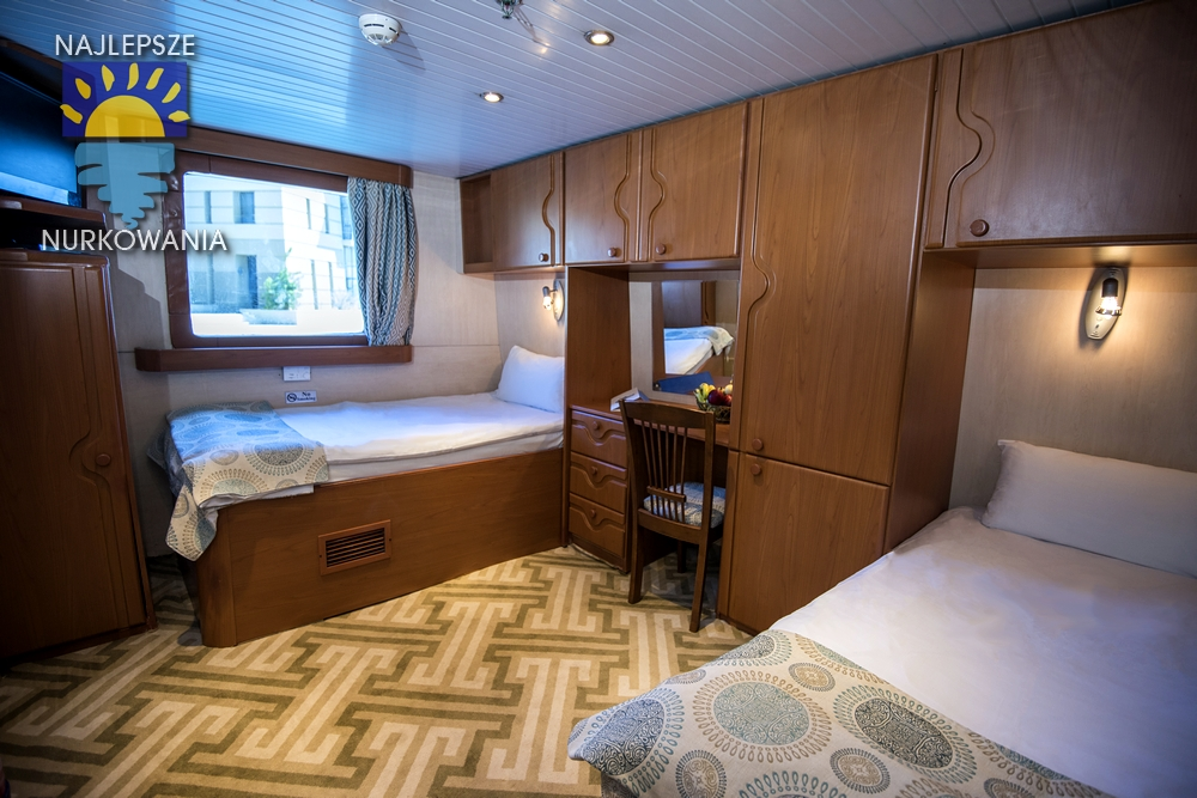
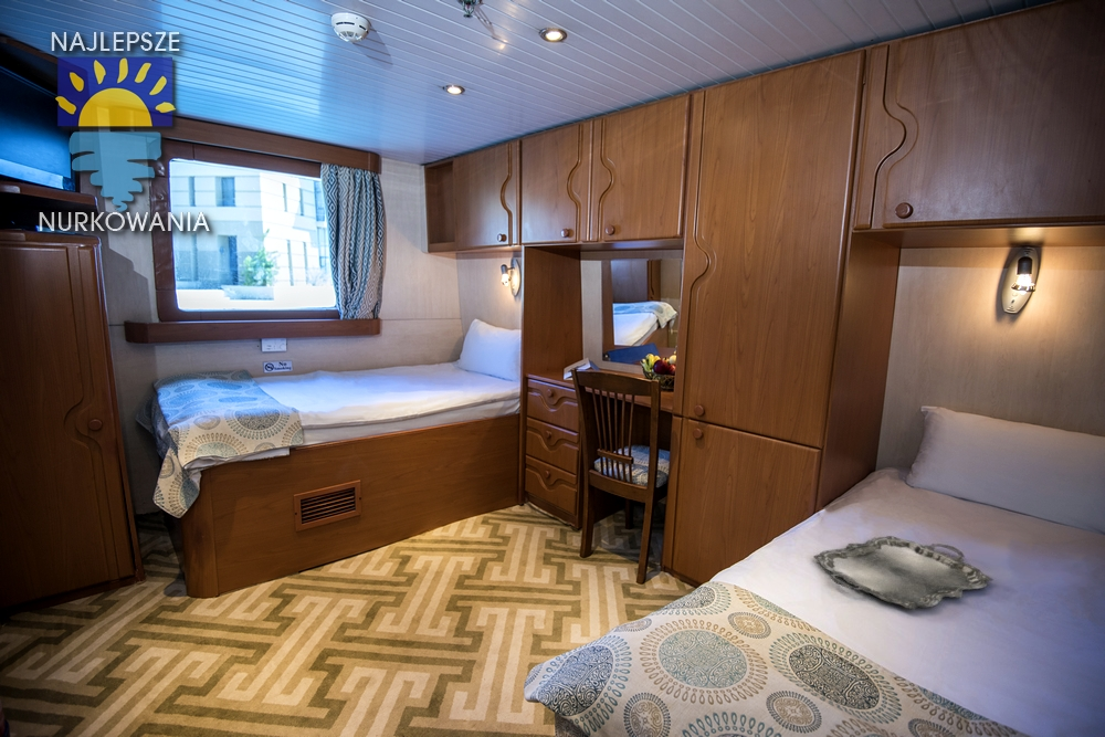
+ serving tray [812,535,994,610]
